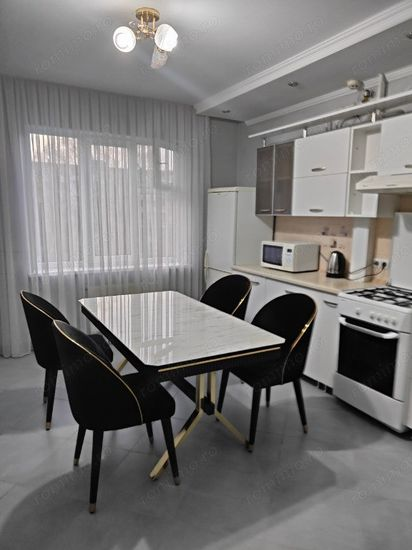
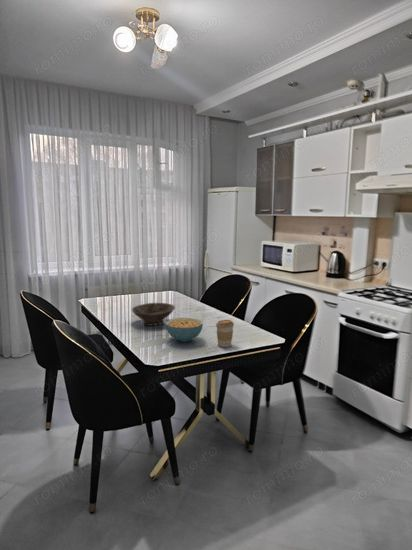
+ bowl [131,302,176,327]
+ coffee cup [215,319,235,348]
+ cereal bowl [165,317,204,343]
